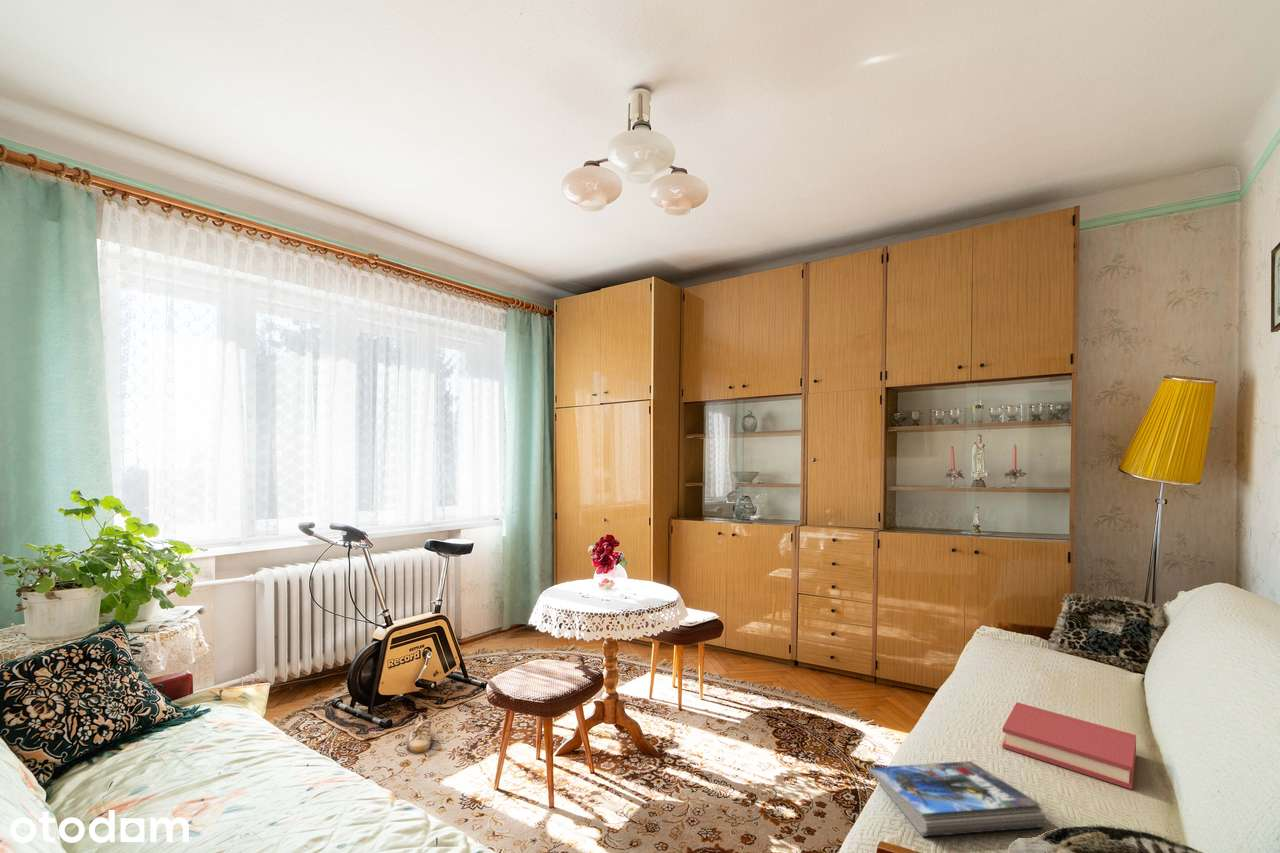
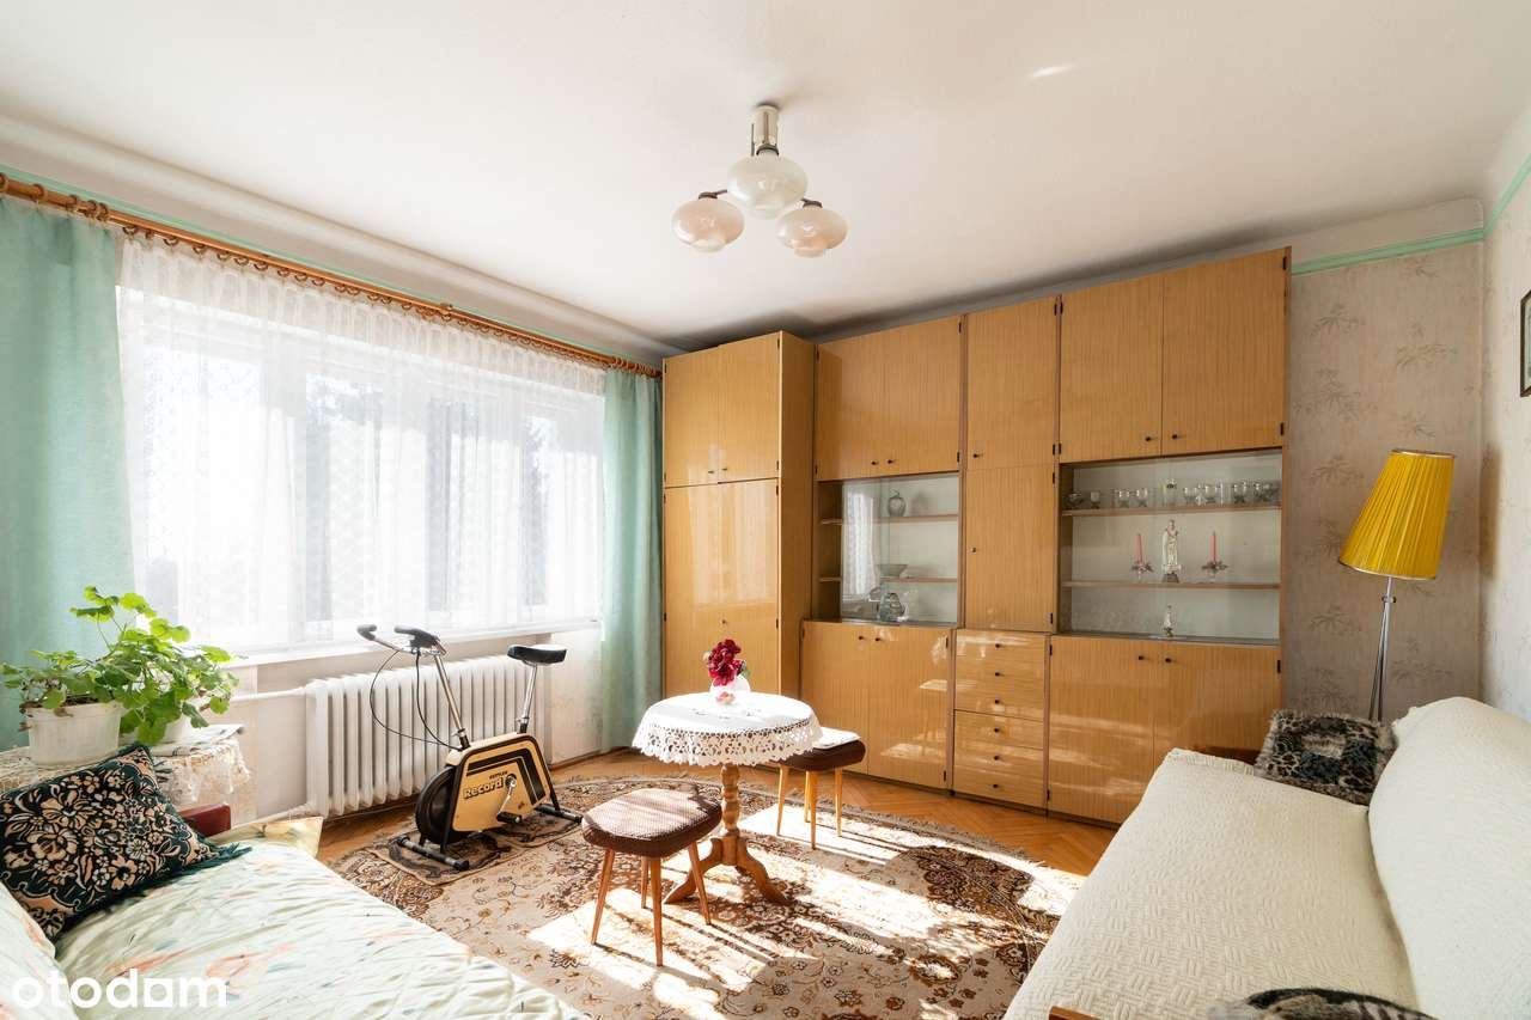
- magazine [868,760,1048,838]
- hardback book [1001,701,1137,790]
- shoe [406,712,435,754]
